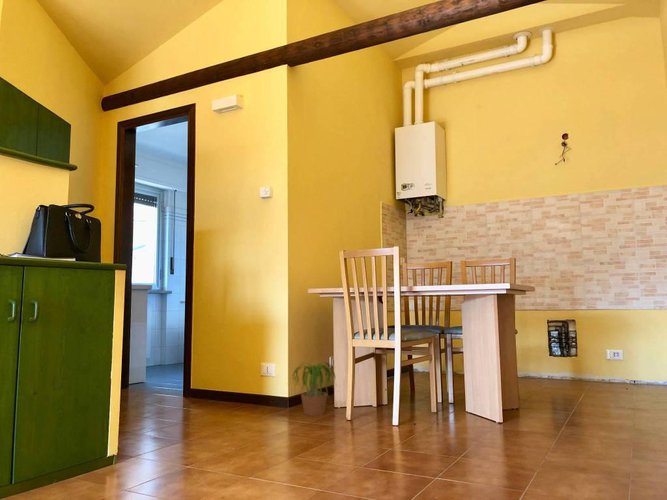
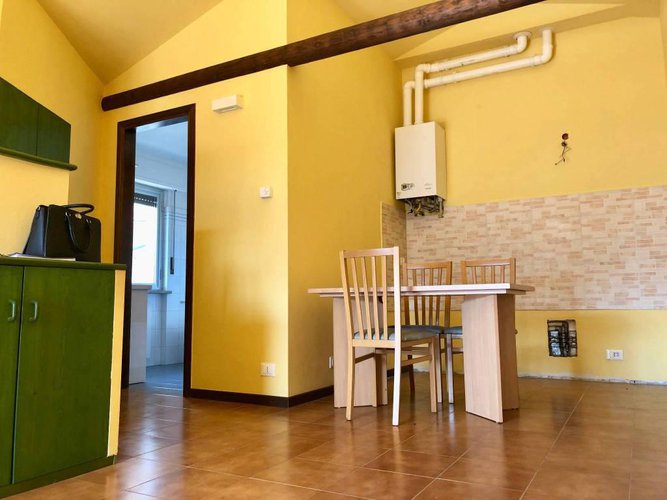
- potted plant [287,361,339,417]
